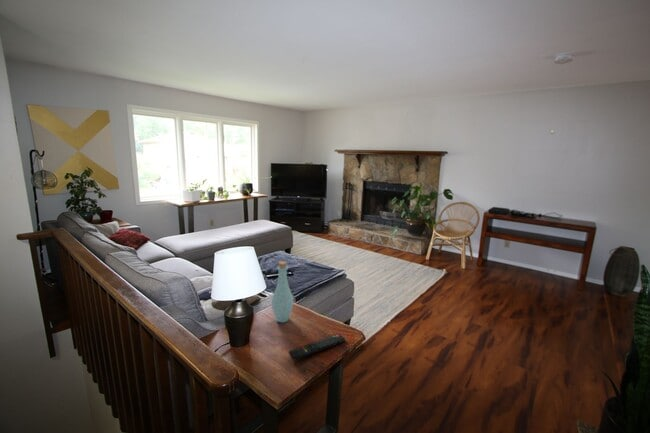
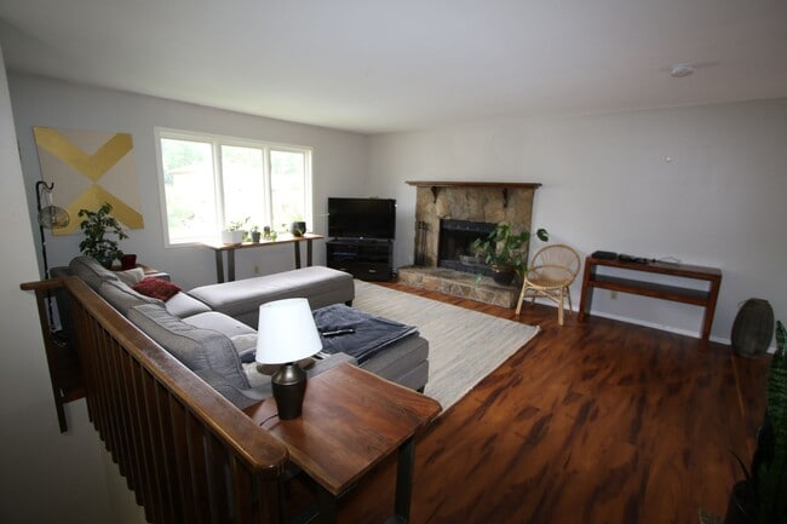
- remote control [288,333,346,361]
- bottle [271,260,294,323]
